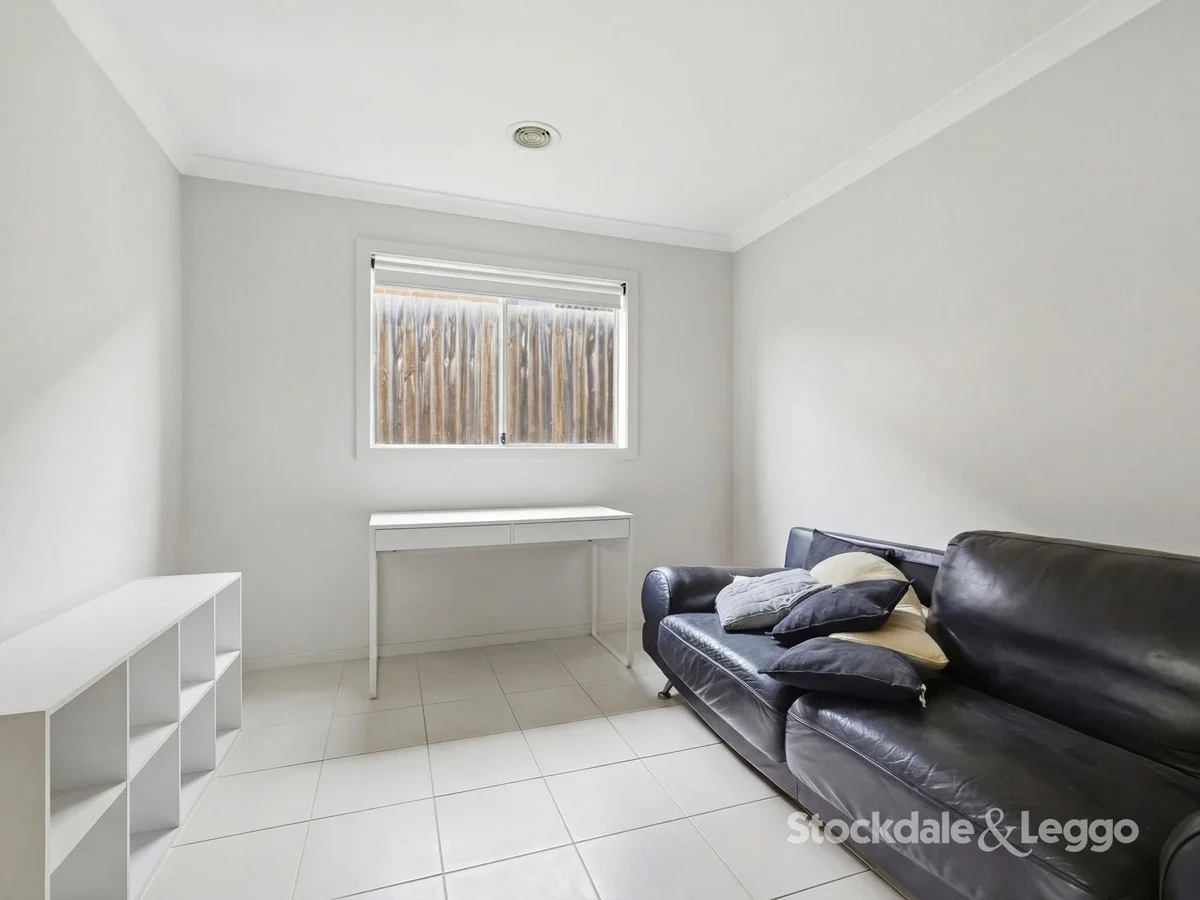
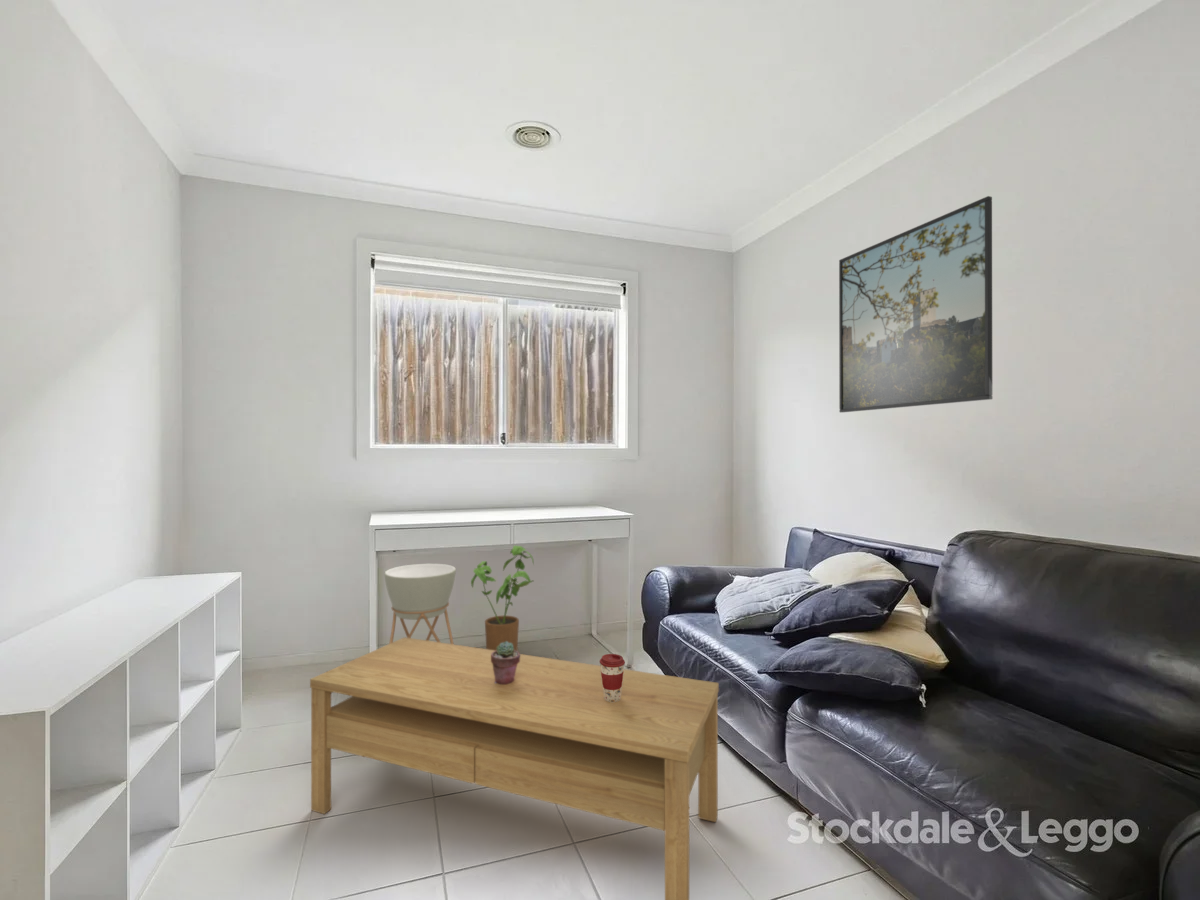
+ potted succulent [491,641,521,685]
+ coffee cup [599,653,626,702]
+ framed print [838,195,993,414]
+ coffee table [309,636,720,900]
+ house plant [470,545,535,653]
+ planter [383,563,457,644]
